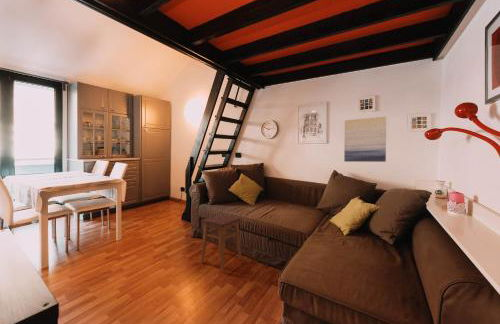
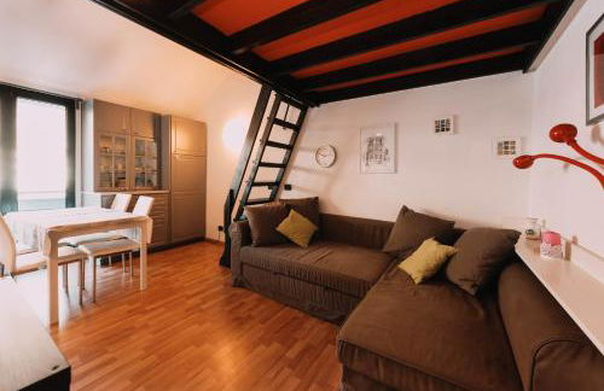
- wall art [343,116,387,163]
- stool [200,213,242,272]
